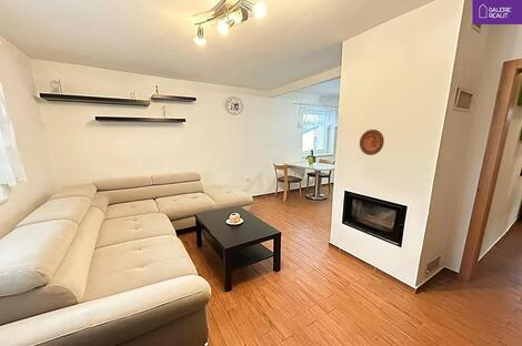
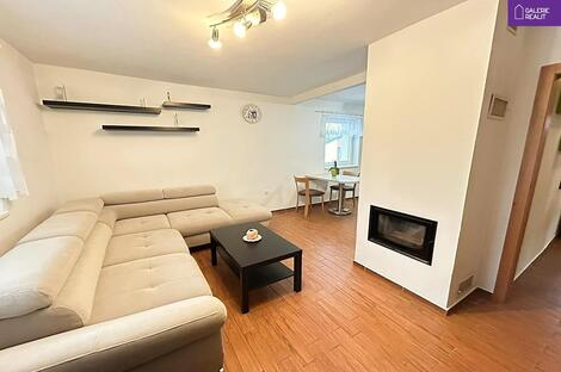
- decorative plate [359,129,385,156]
